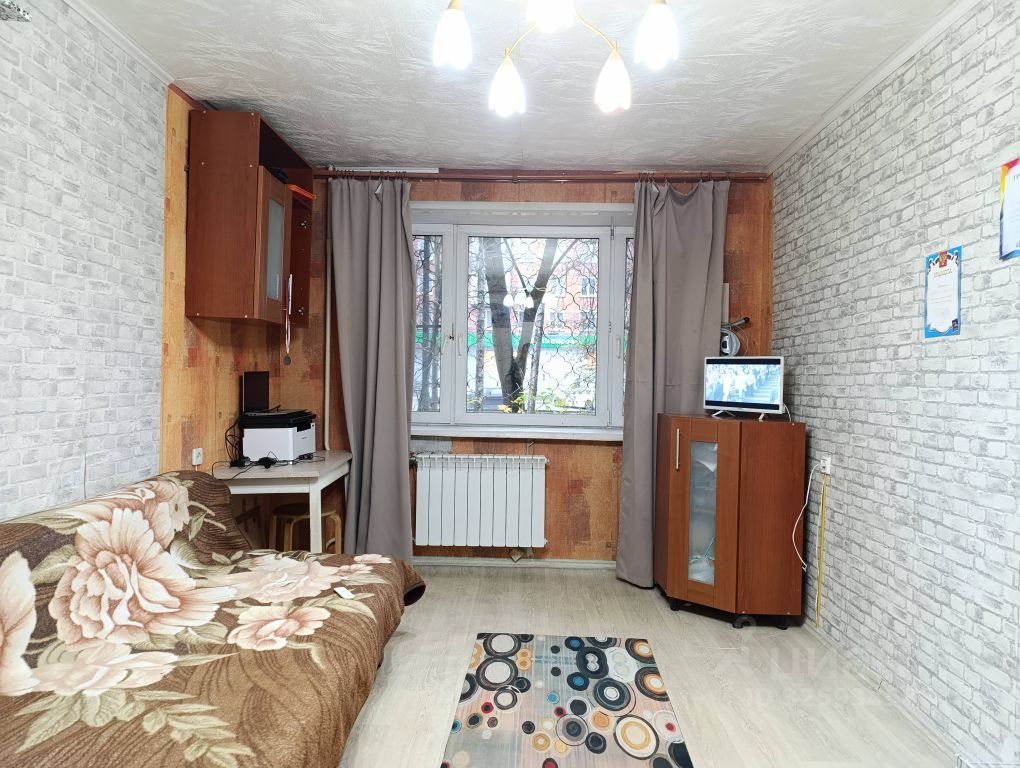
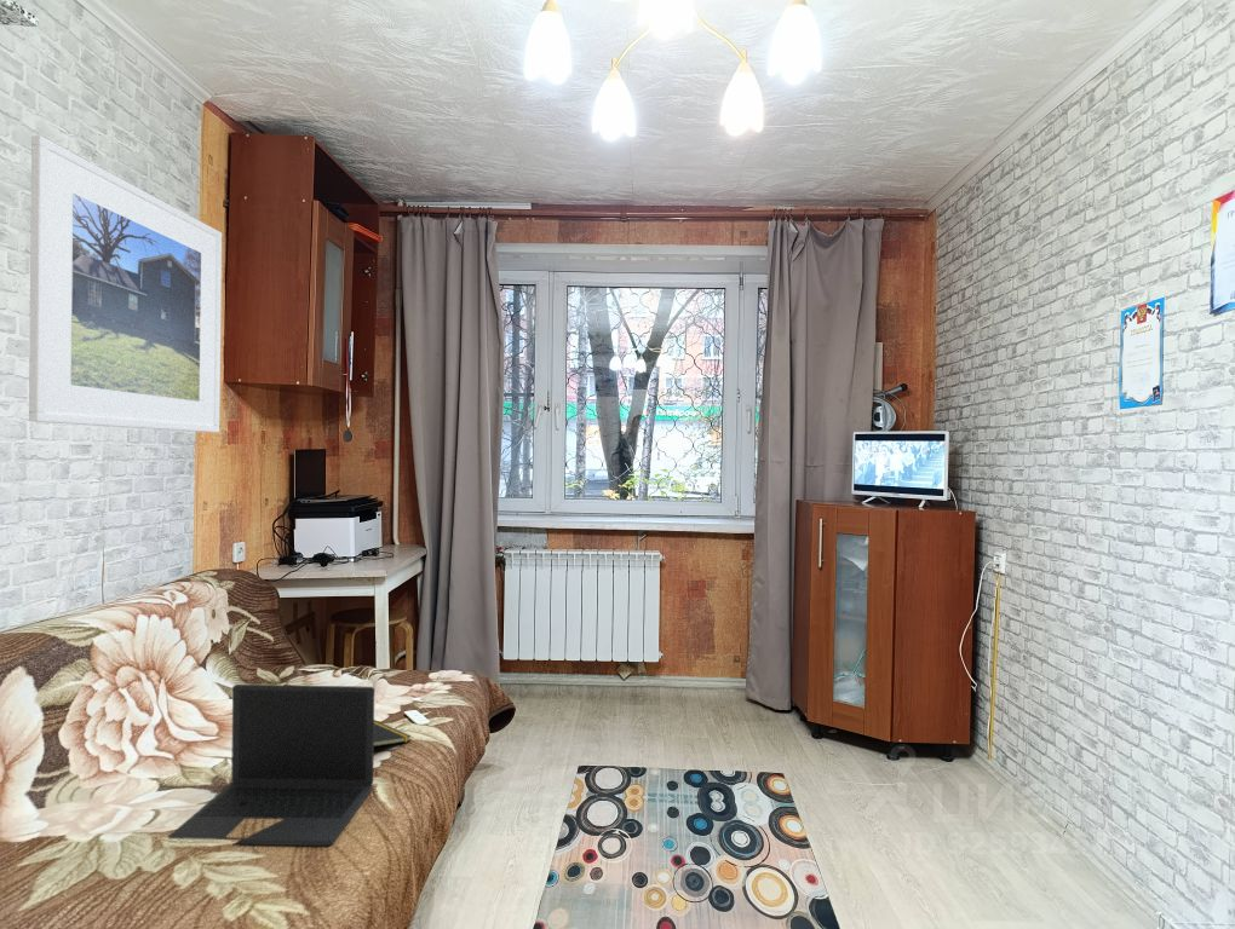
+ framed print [28,134,223,434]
+ notepad [374,719,413,748]
+ laptop [166,683,375,847]
